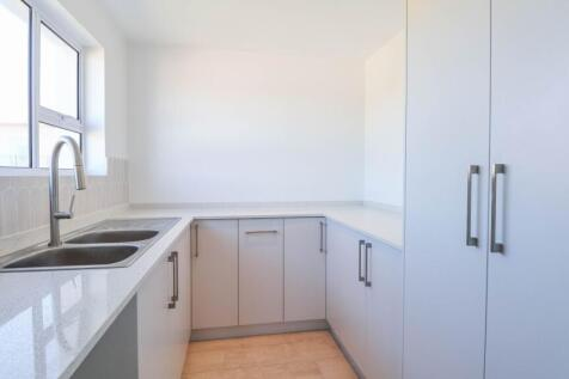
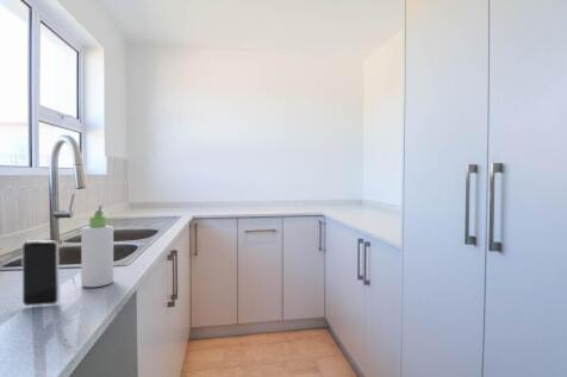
+ smartphone [20,239,60,307]
+ bottle [80,205,114,288]
